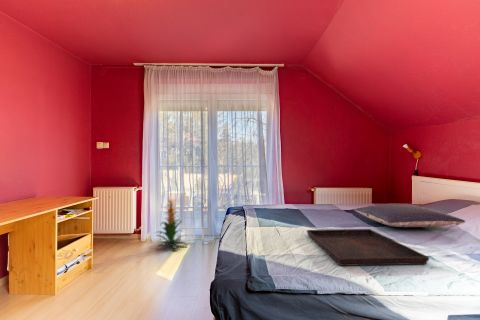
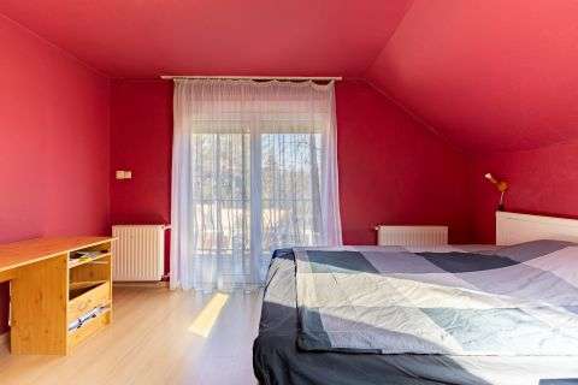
- pillow [353,203,466,229]
- indoor plant [154,197,188,250]
- serving tray [306,228,430,267]
